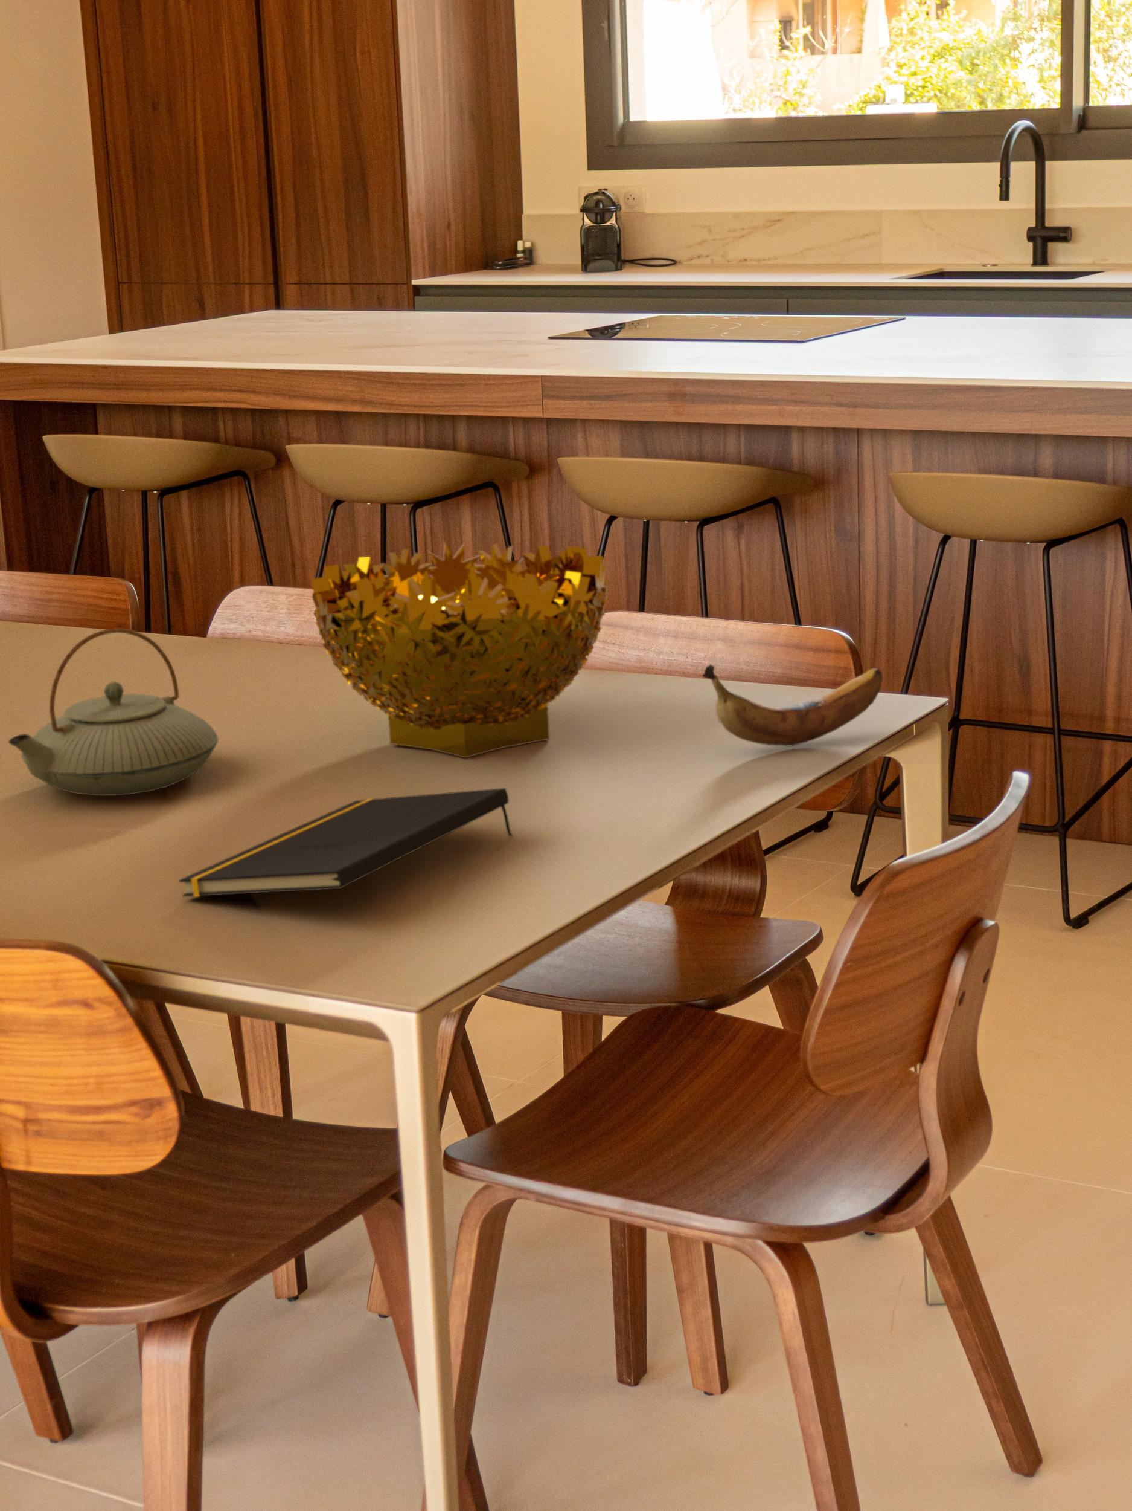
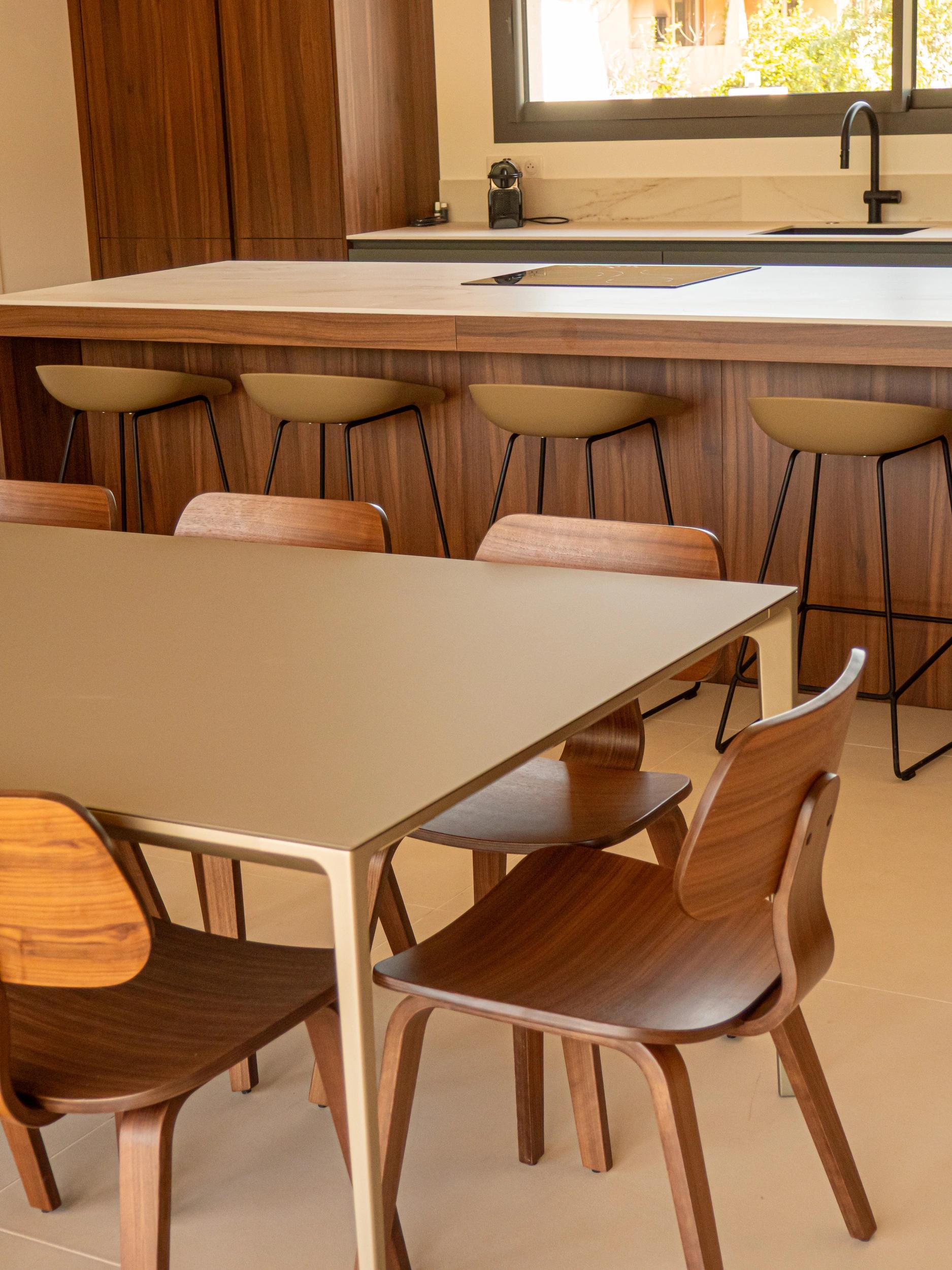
- notepad [178,788,514,897]
- banana [702,664,883,747]
- decorative bowl [310,541,608,759]
- teapot [8,628,219,797]
